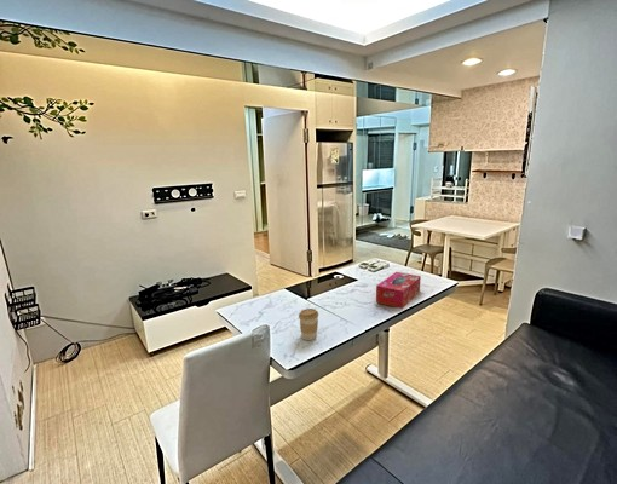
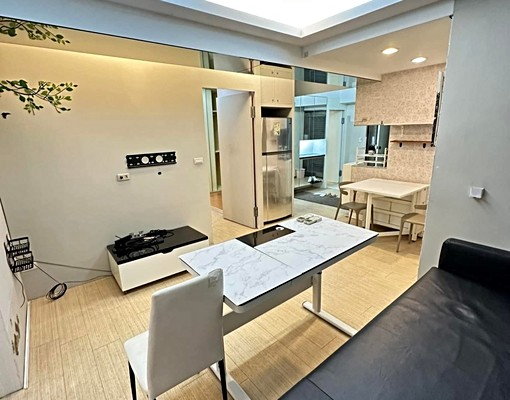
- tissue box [375,271,422,310]
- coffee cup [298,307,319,341]
